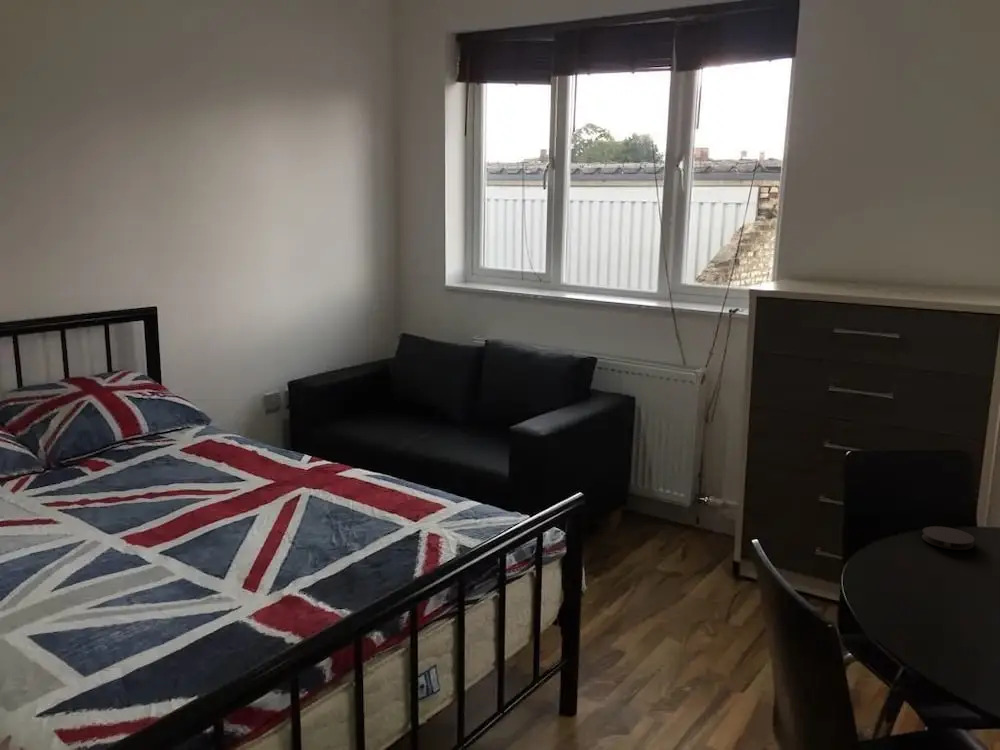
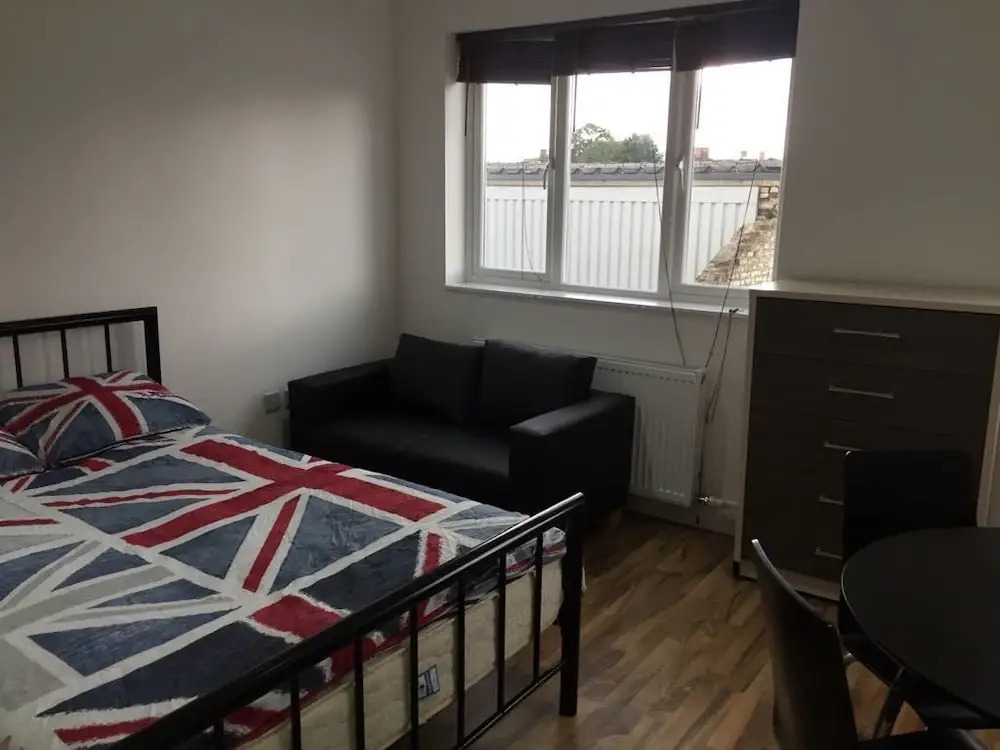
- coaster [921,525,976,551]
